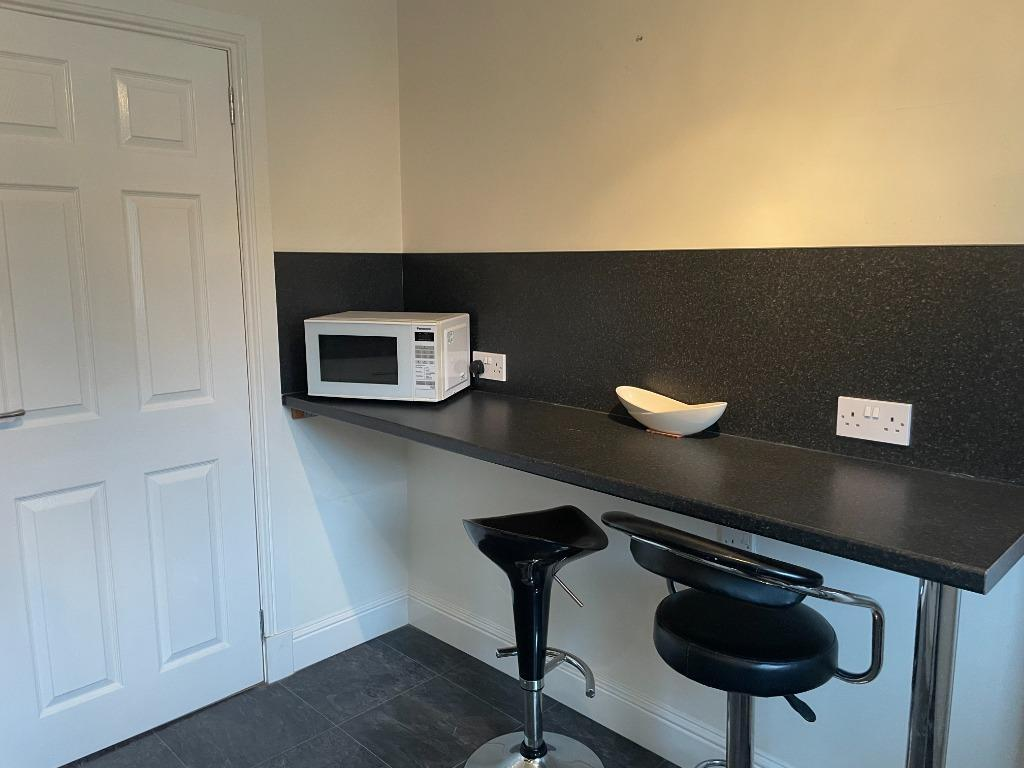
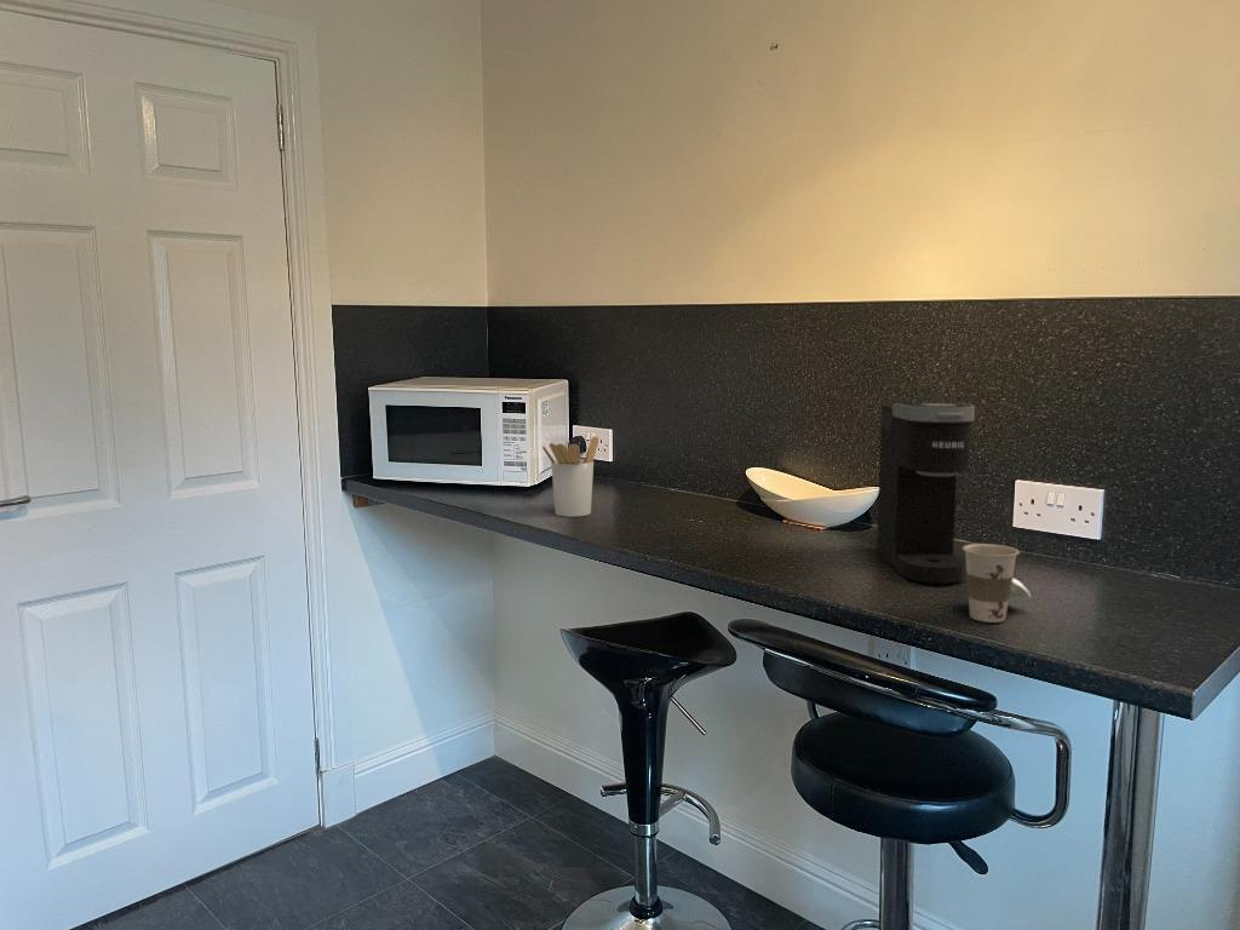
+ coffee maker [876,402,976,585]
+ cup [961,542,1032,624]
+ utensil holder [541,435,599,518]
